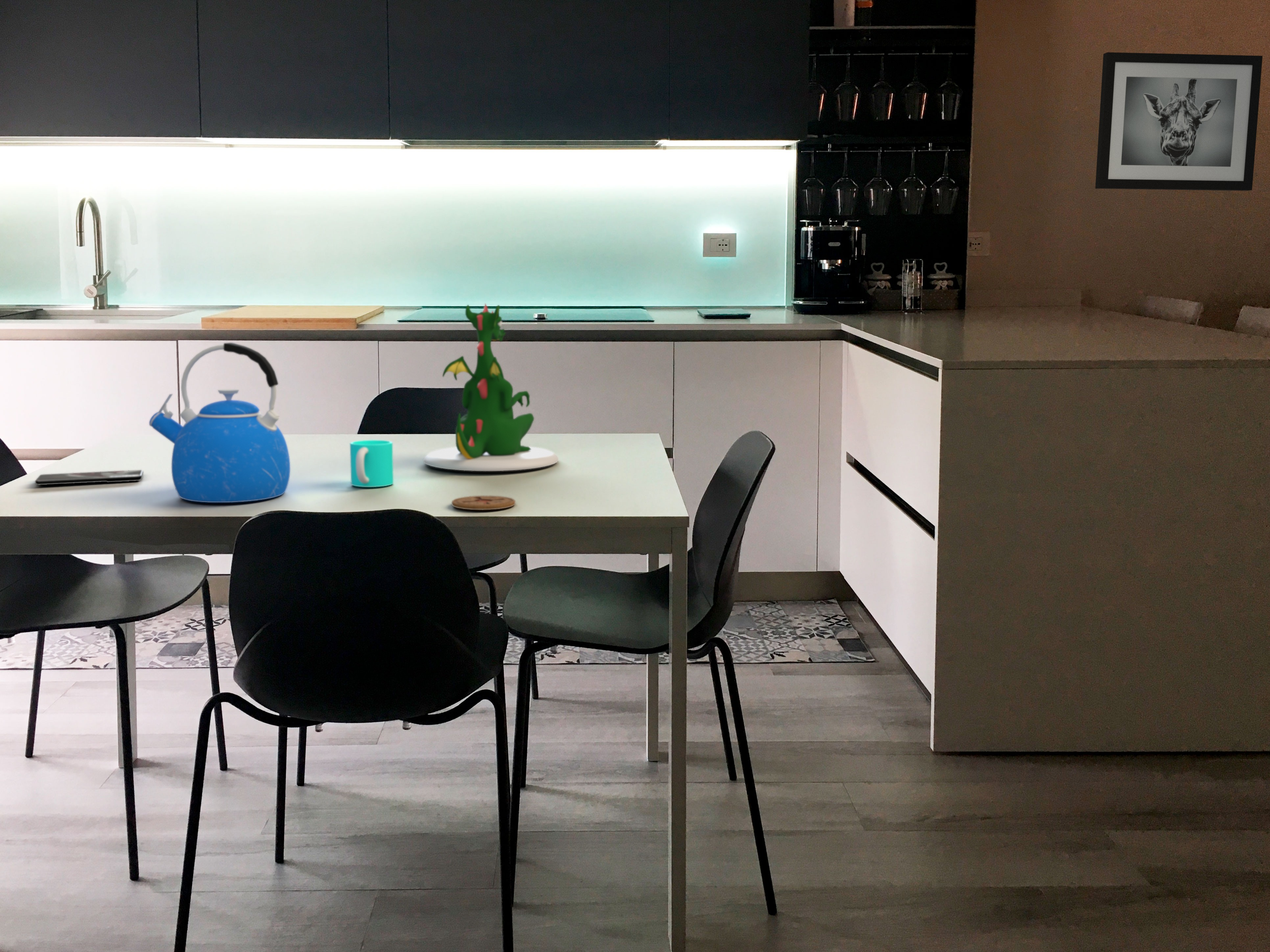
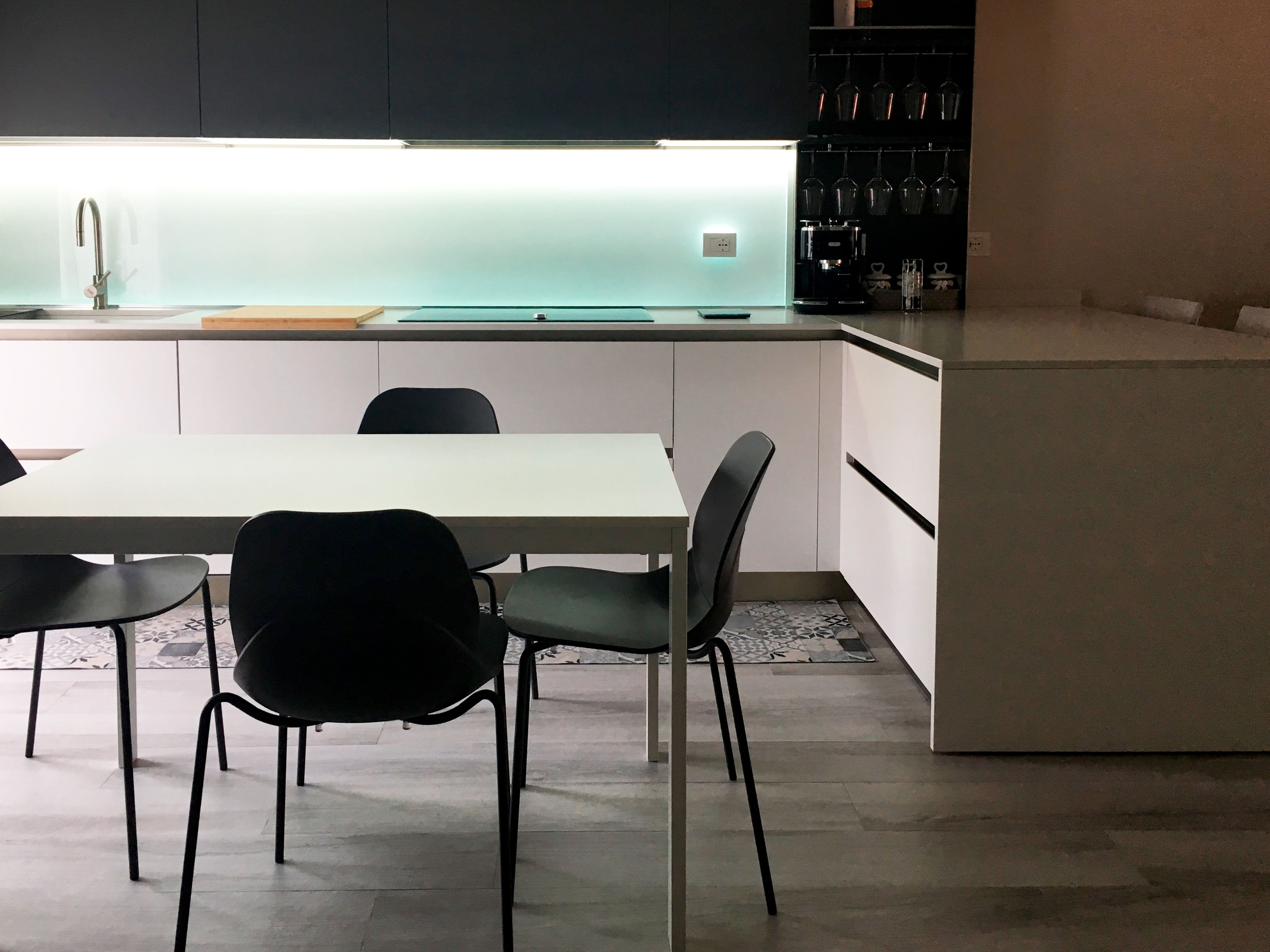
- dragon figurine [423,303,559,471]
- kettle [149,342,291,503]
- smartphone [35,469,144,486]
- cup [350,440,394,487]
- wall art [1095,52,1263,191]
- coaster [451,495,516,510]
